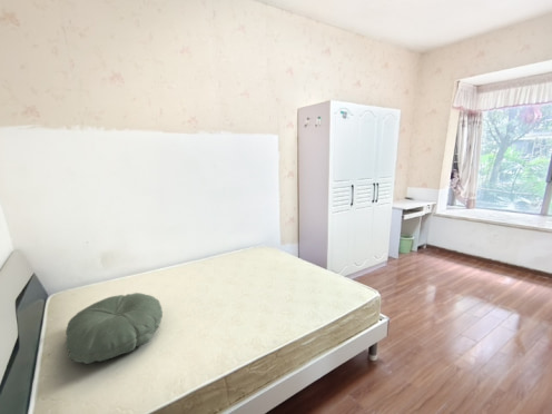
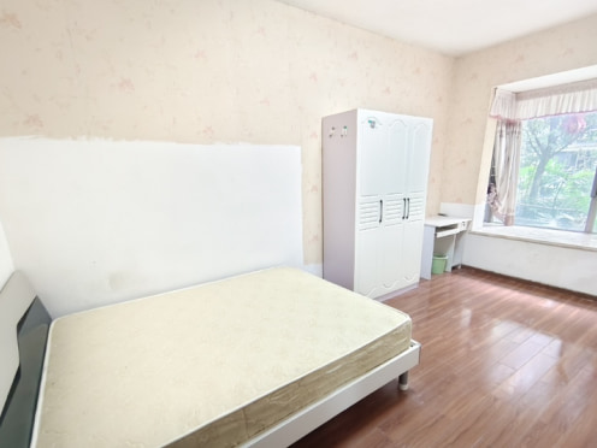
- pillow [65,292,164,365]
